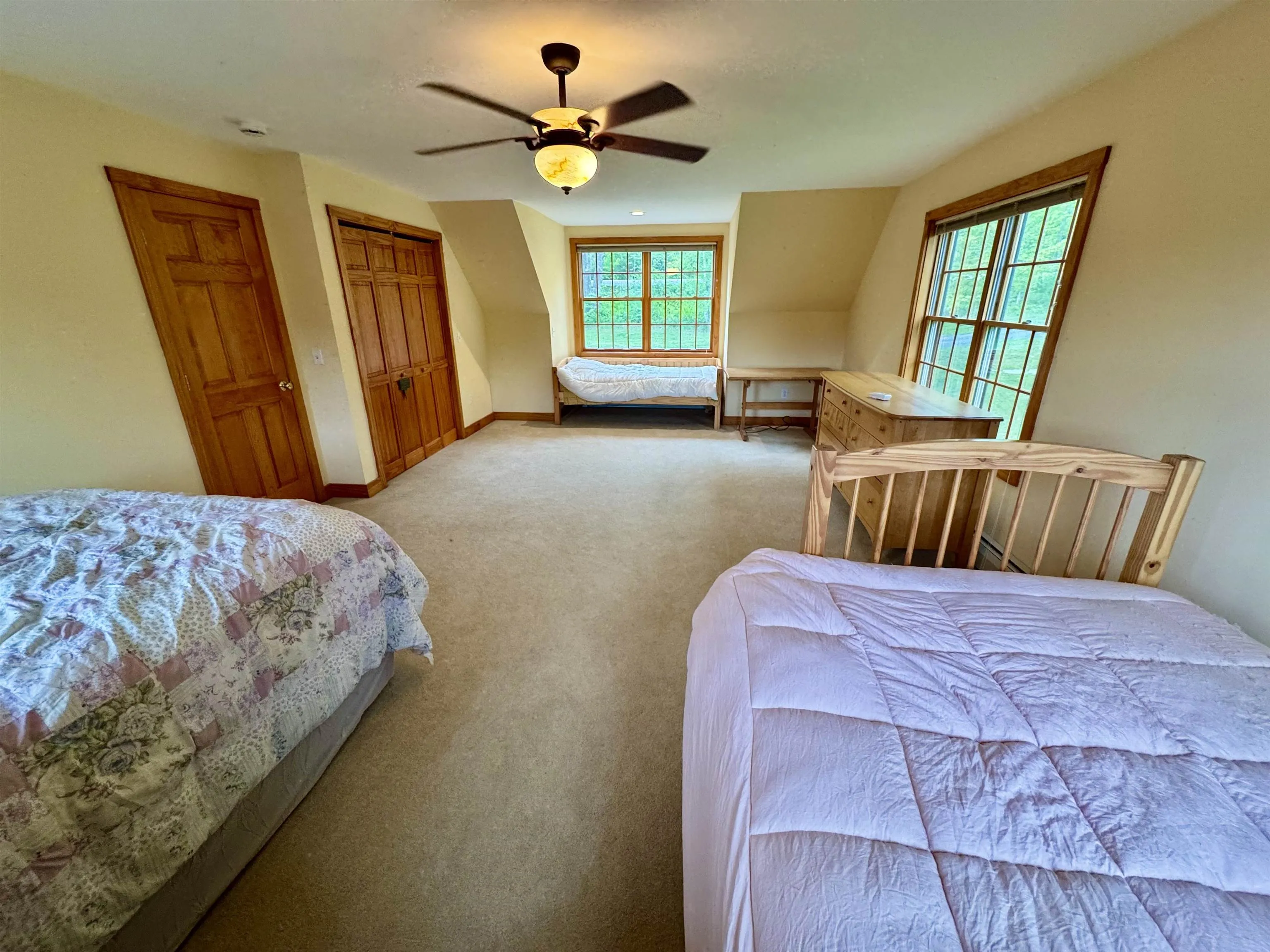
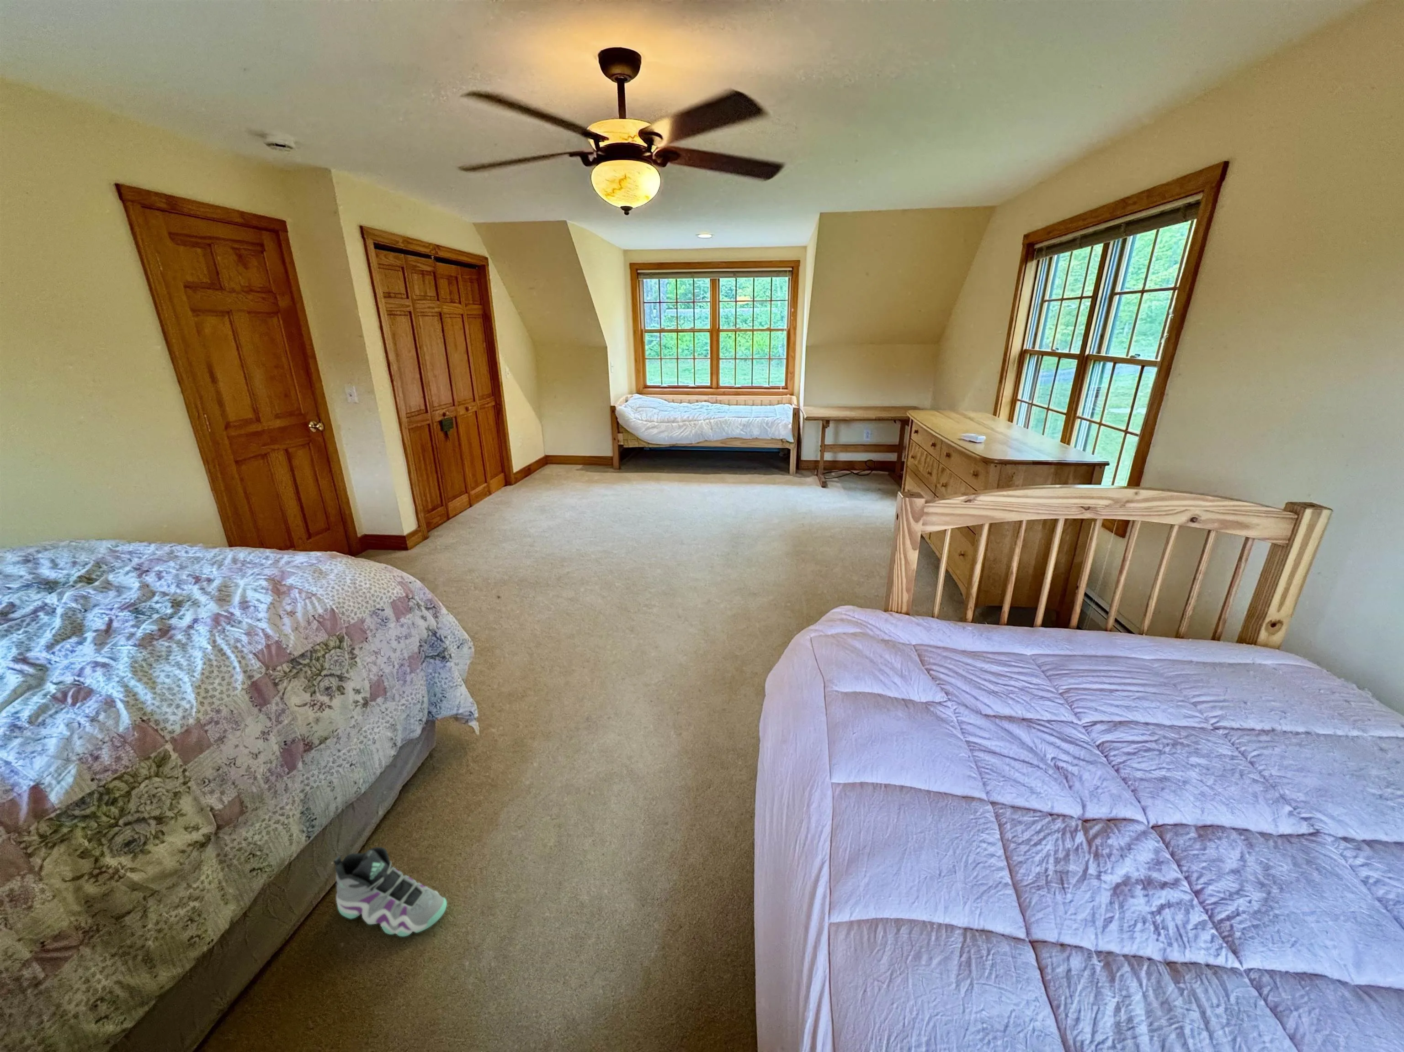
+ sneaker [333,846,448,937]
